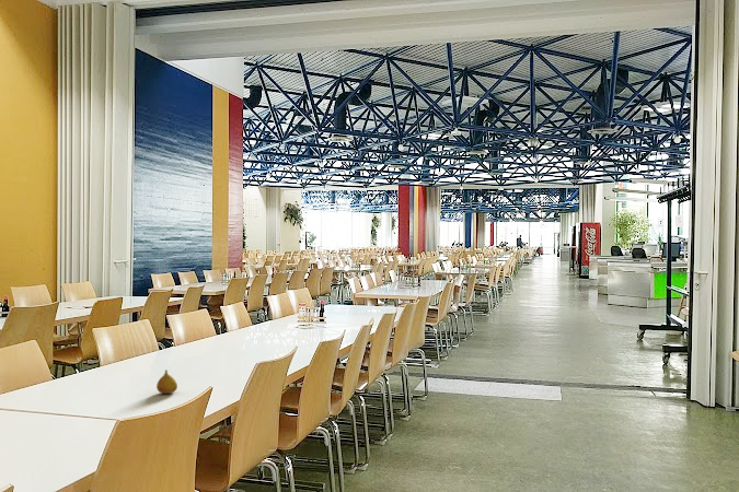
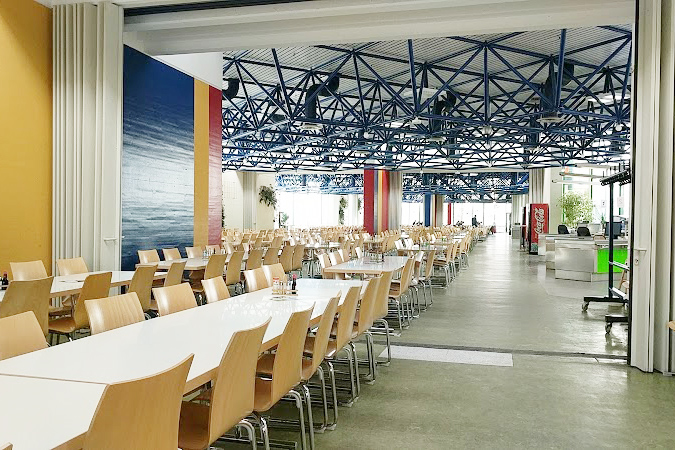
- fruit [155,368,178,395]
